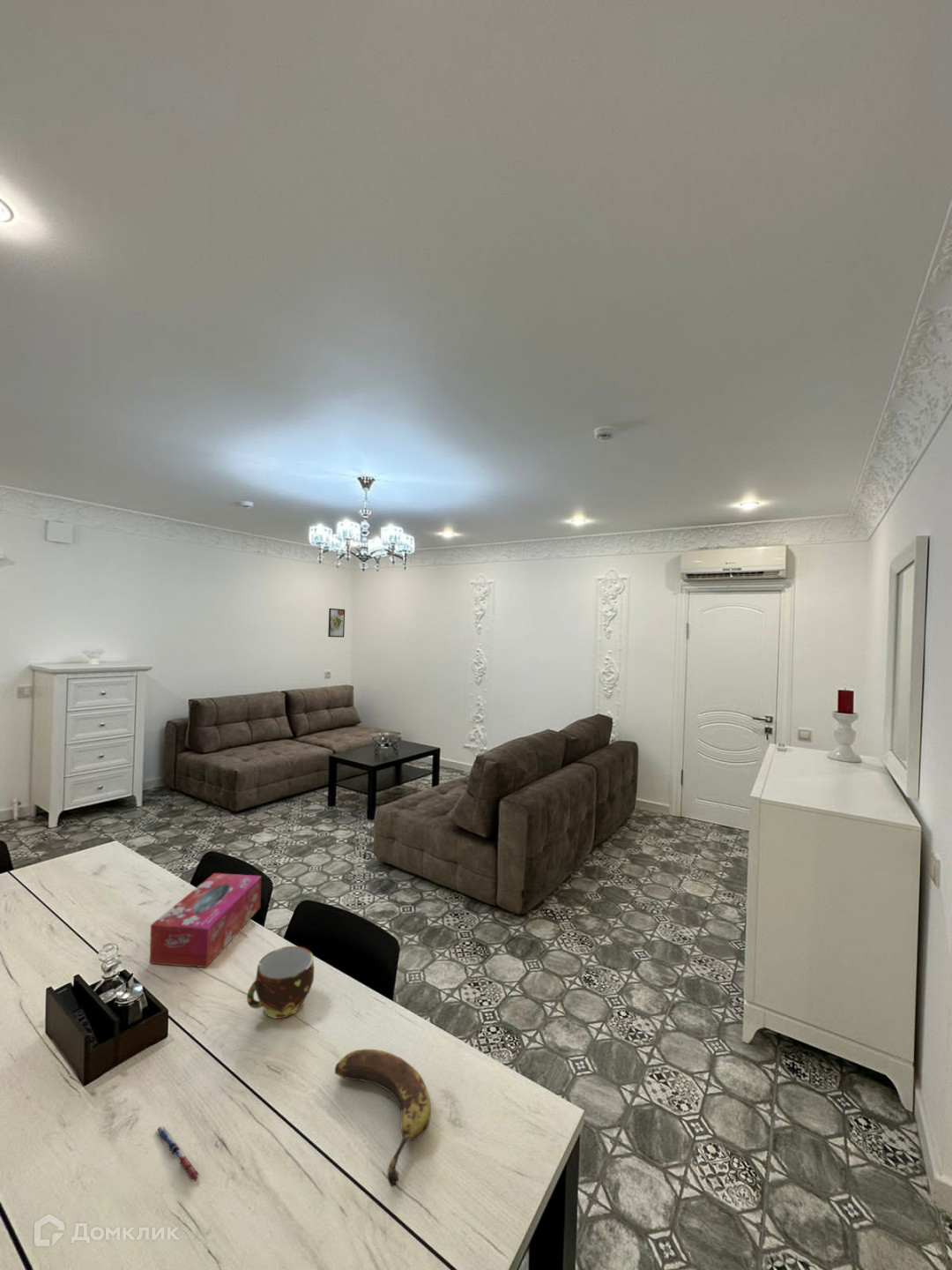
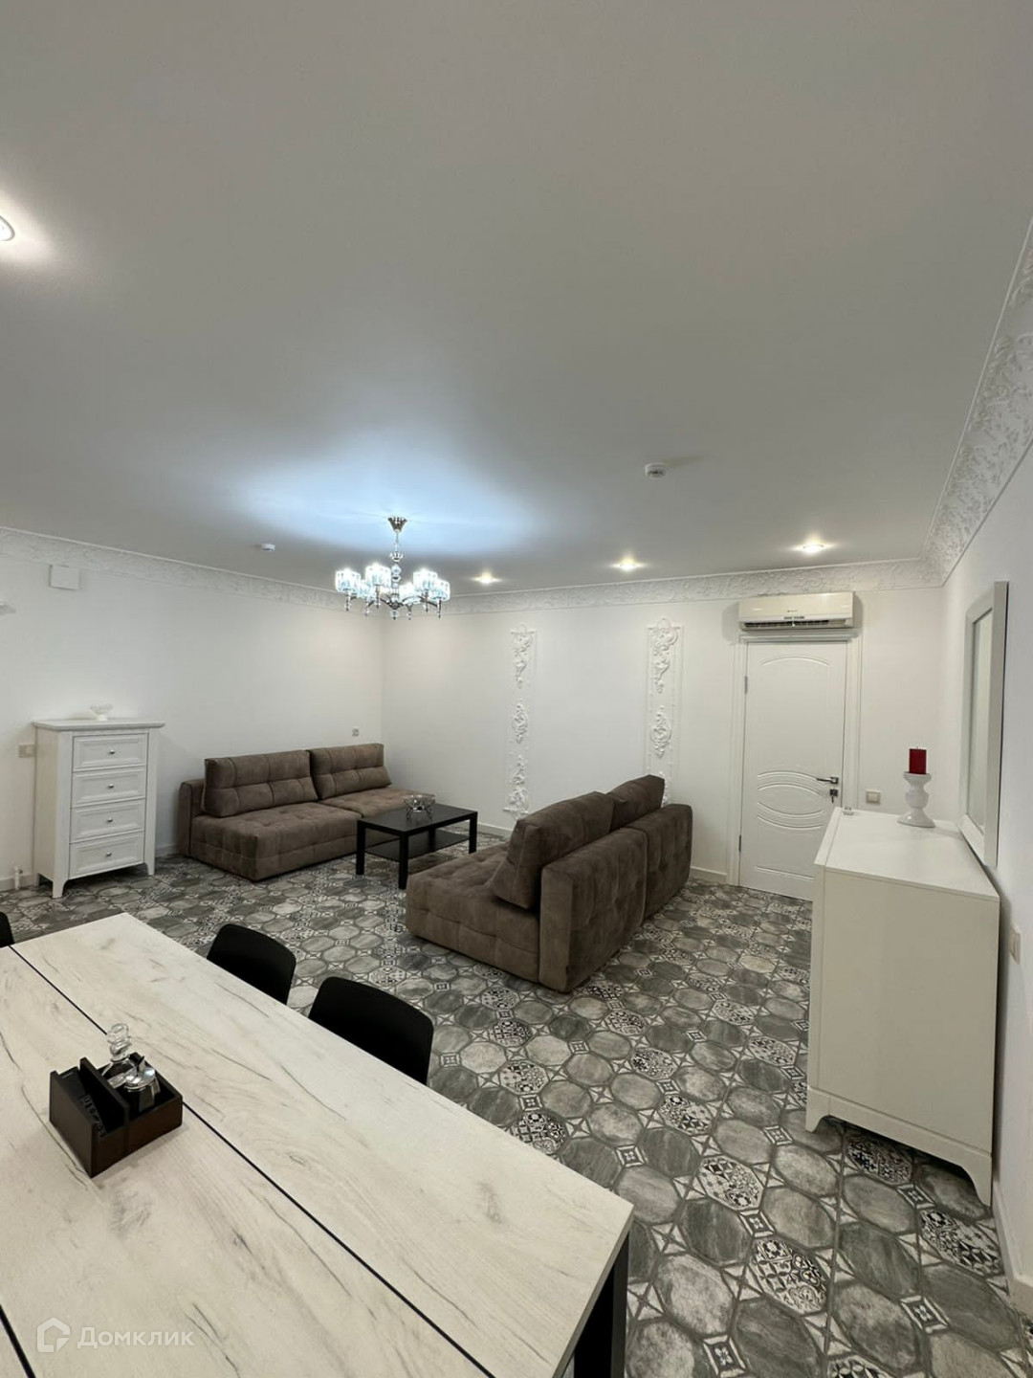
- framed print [327,608,346,639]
- cup [246,945,315,1020]
- pen [155,1125,201,1183]
- banana [334,1049,432,1187]
- tissue box [149,872,262,968]
